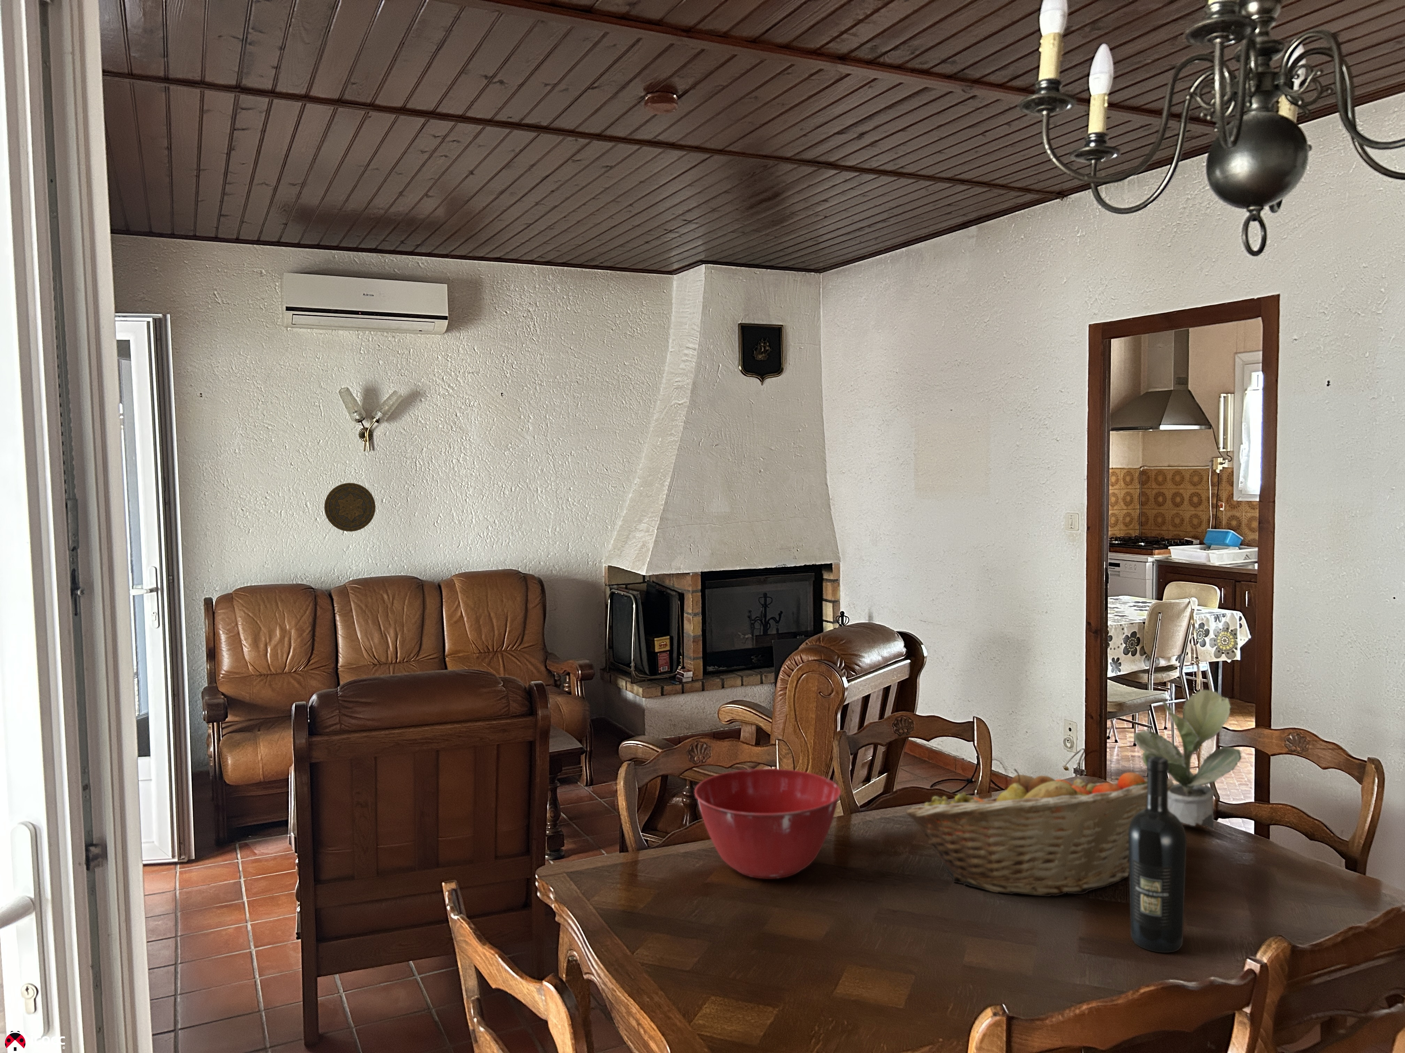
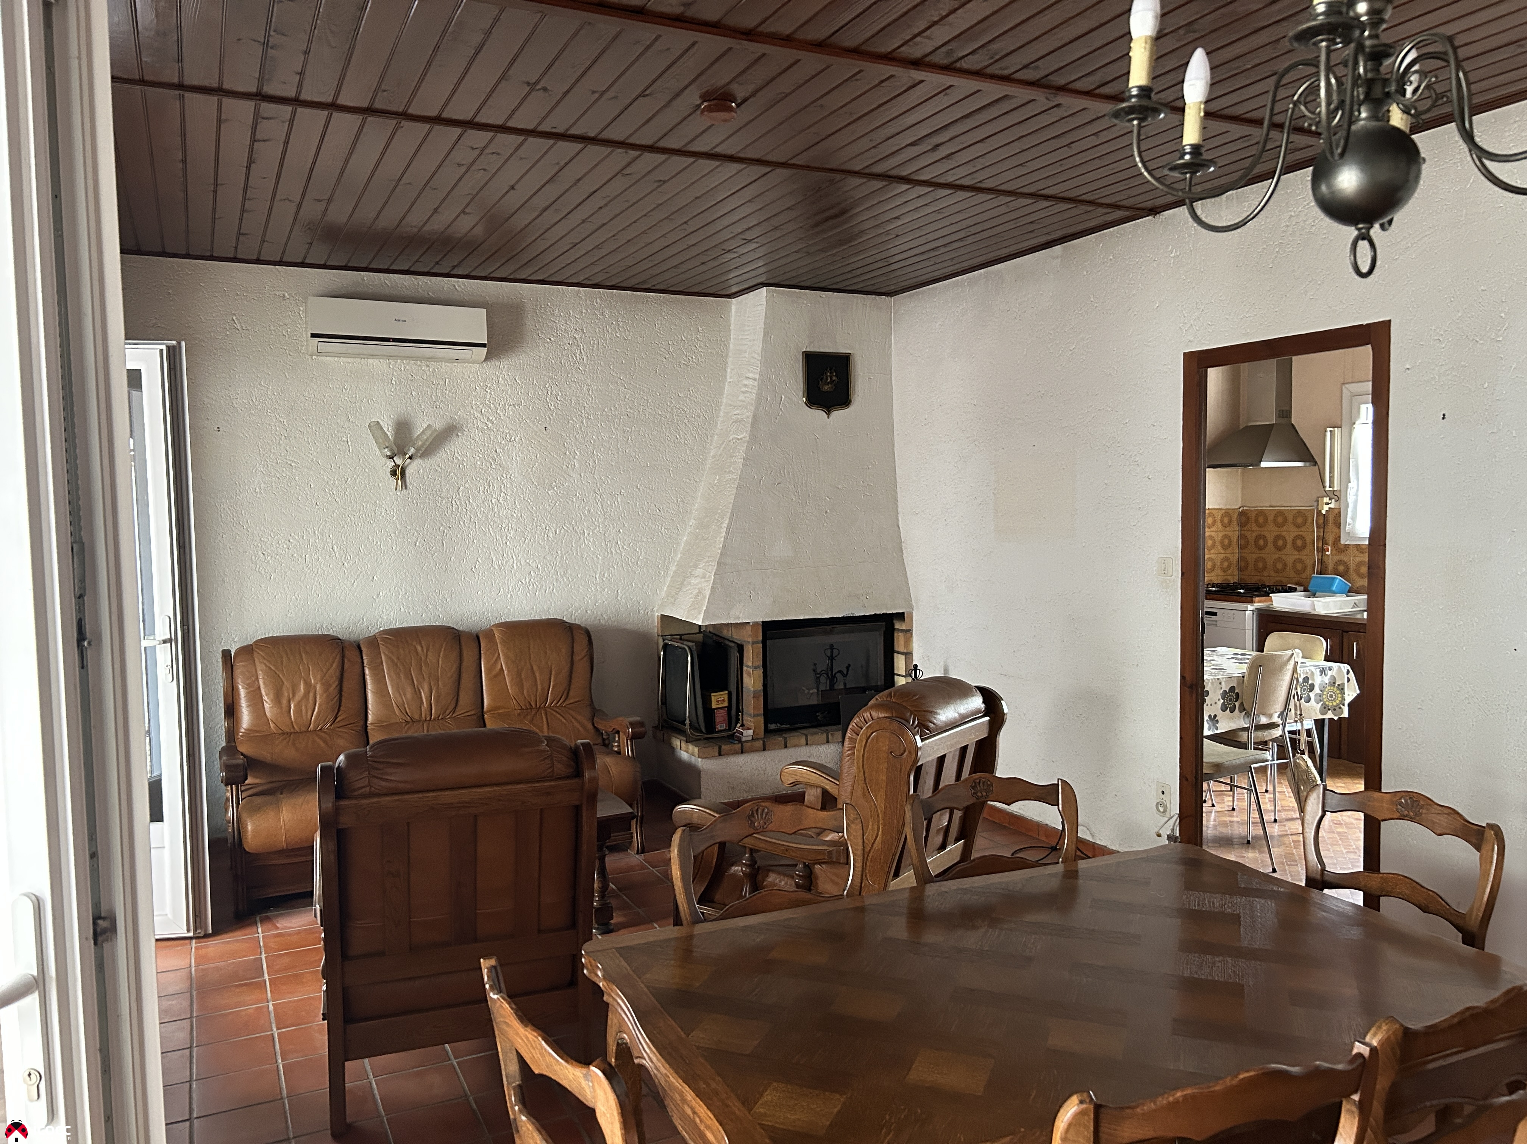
- fruit basket [905,768,1174,897]
- wine bottle [1128,757,1187,953]
- potted plant [1134,689,1242,831]
- decorative plate [324,482,376,532]
- mixing bowl [694,768,842,879]
